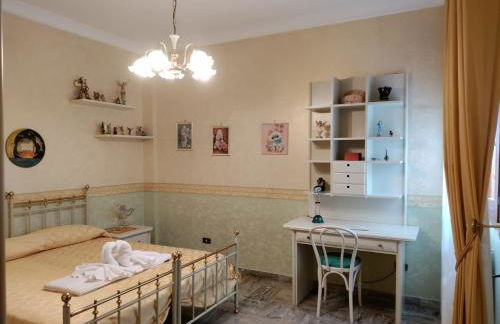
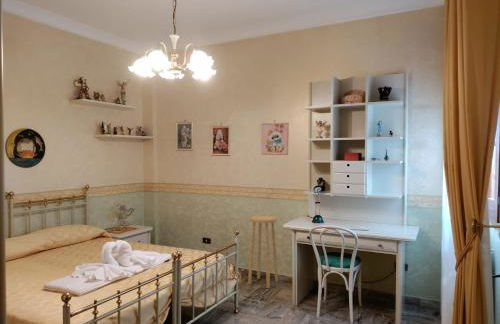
+ stool [247,215,279,289]
